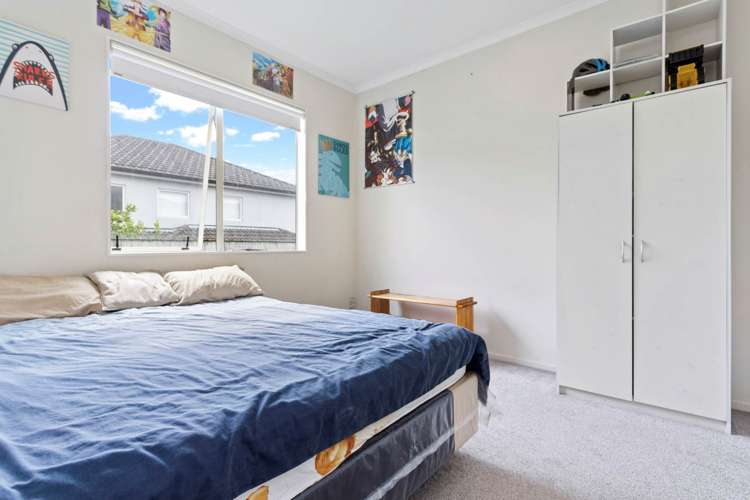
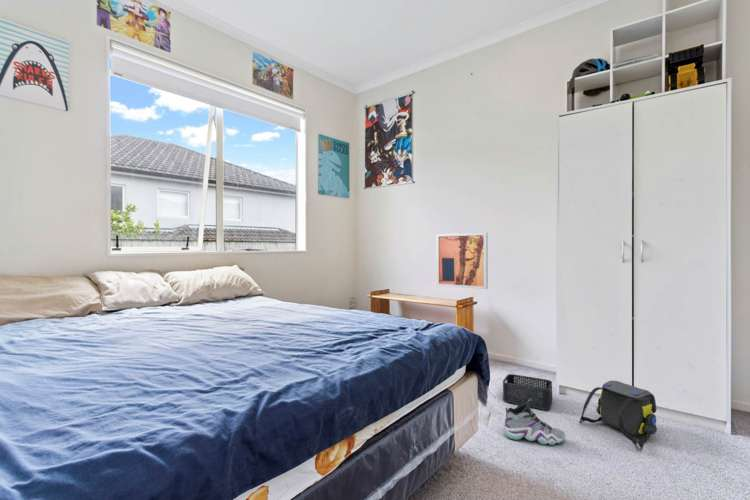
+ storage bin [502,373,553,411]
+ sneaker [503,399,567,446]
+ shoulder bag [578,380,658,451]
+ wall art [435,232,489,290]
